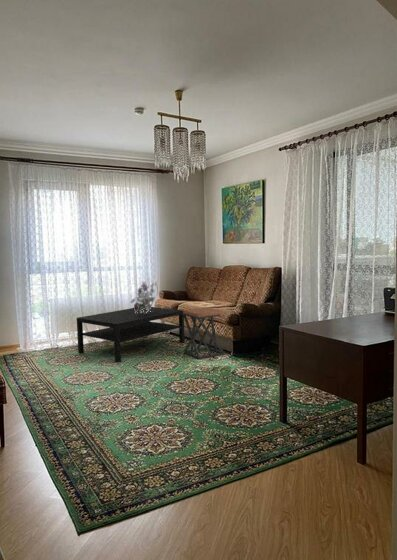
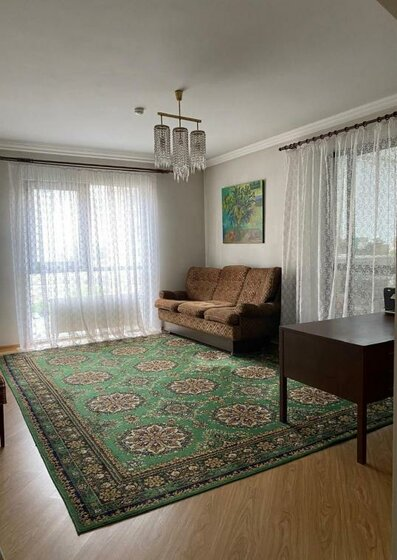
- stool [183,306,226,360]
- bouquet [130,272,165,313]
- coffee table [76,306,186,363]
